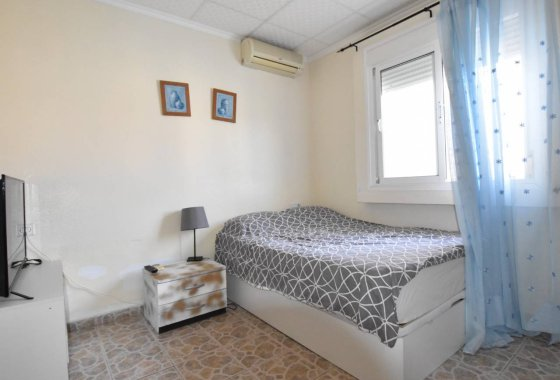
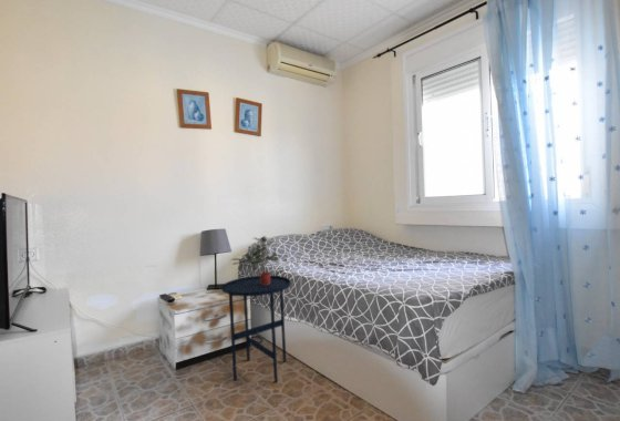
+ potted plant [229,235,282,285]
+ side table [220,275,291,383]
